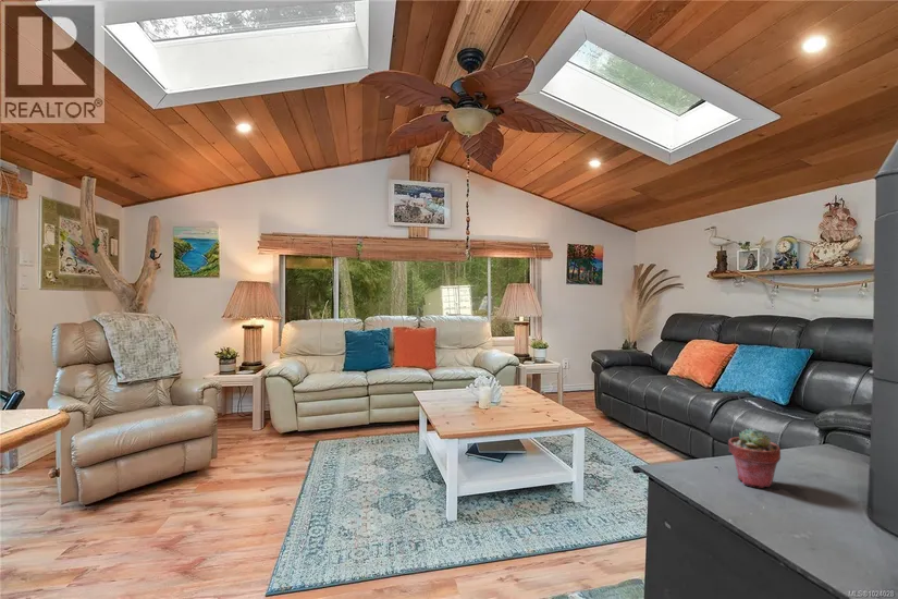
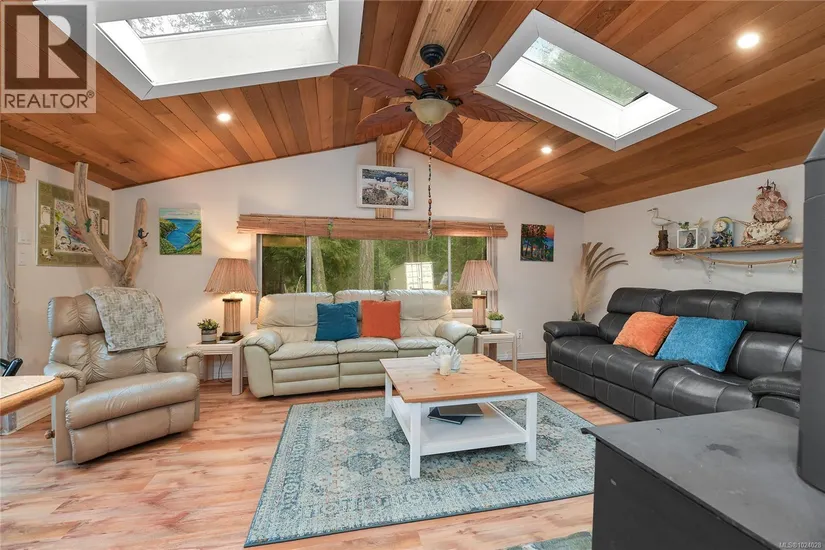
- potted succulent [727,427,782,489]
